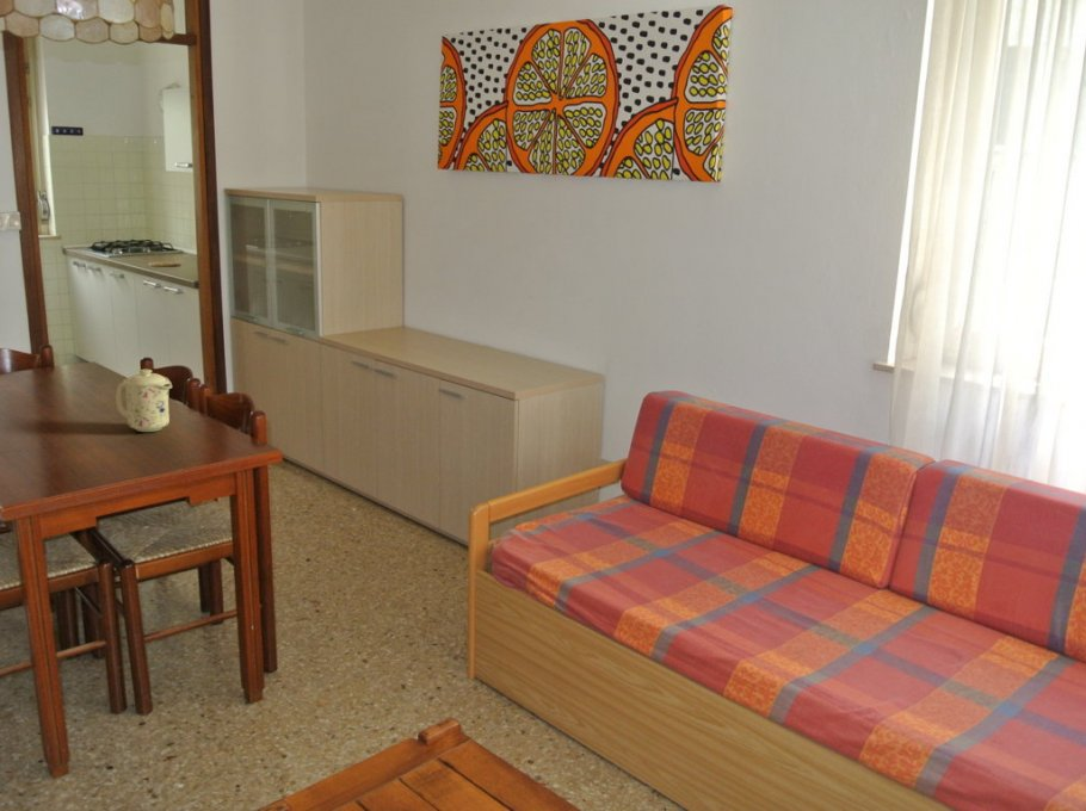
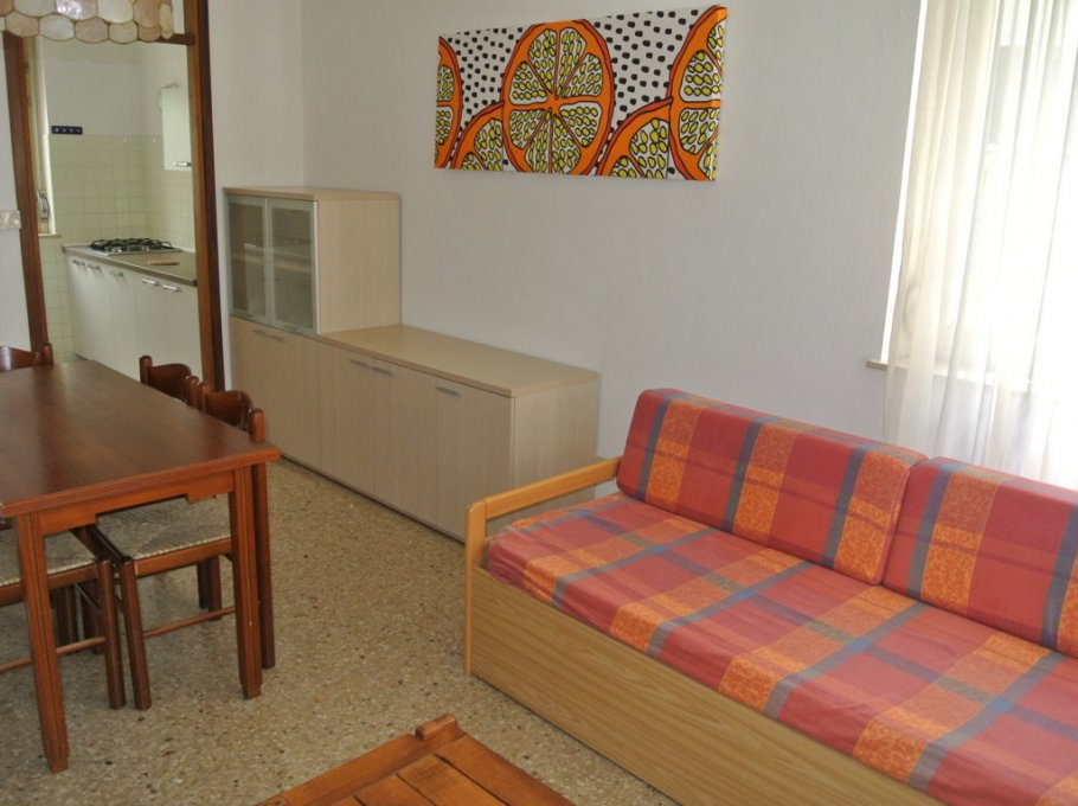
- mug [115,369,173,433]
